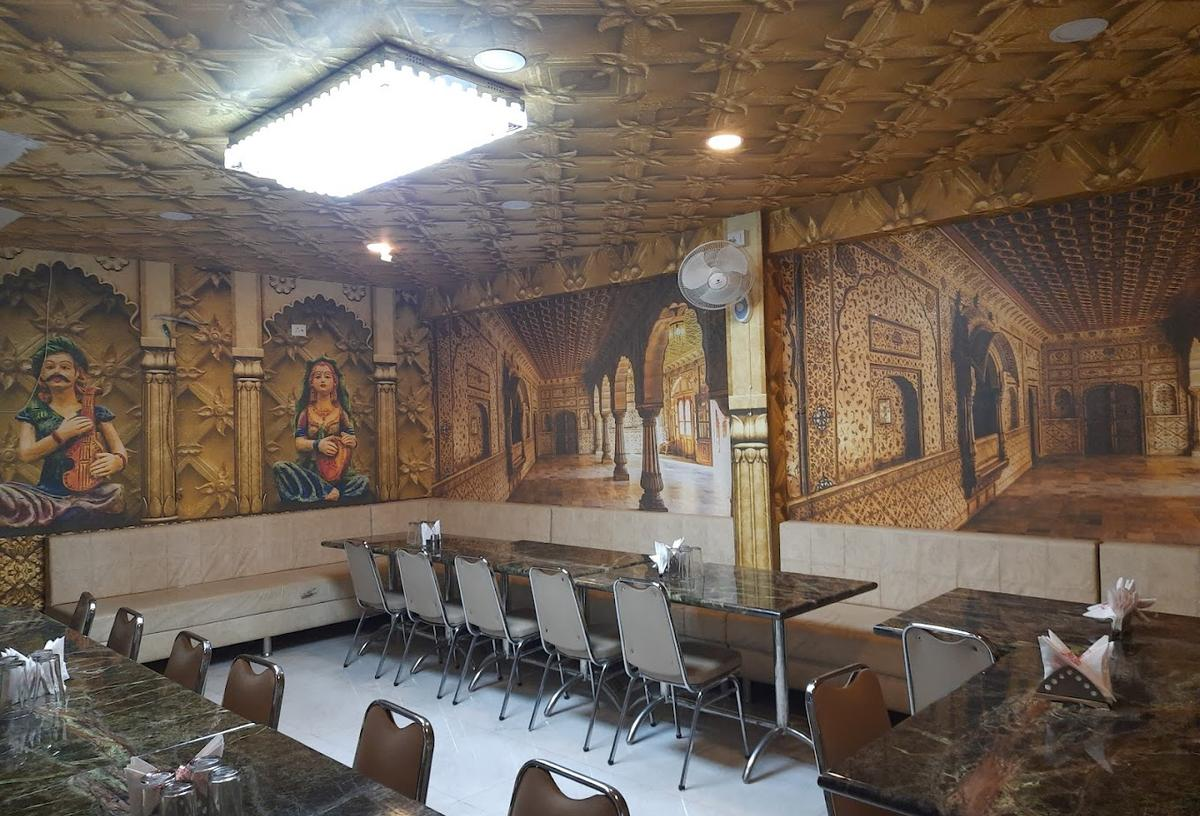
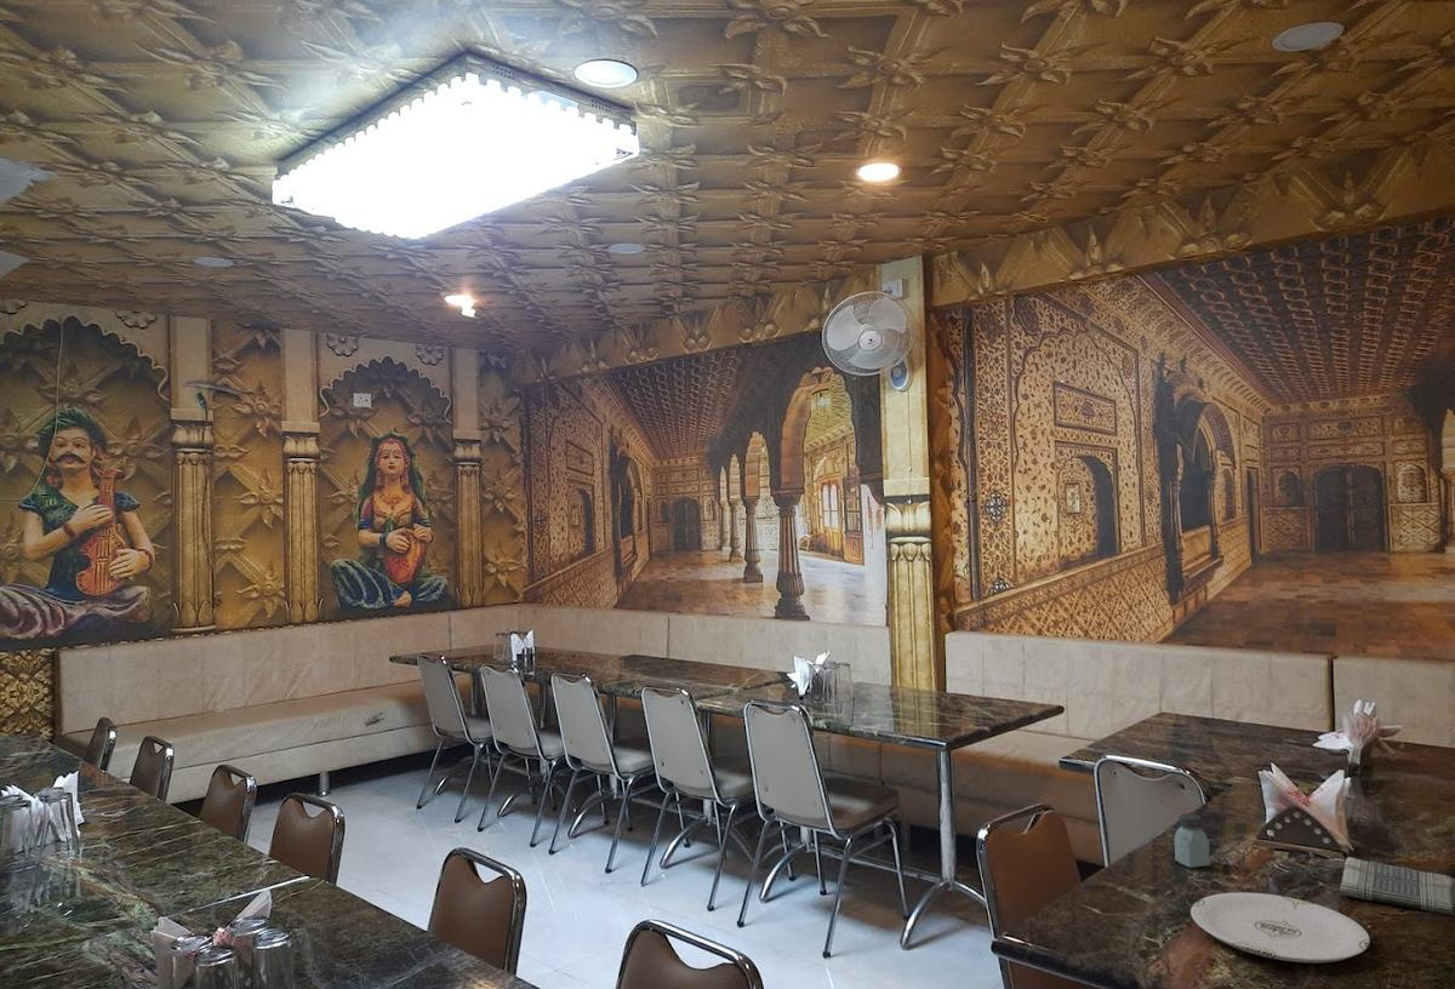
+ plate [1189,891,1371,964]
+ saltshaker [1174,812,1211,869]
+ dish towel [1339,856,1455,915]
